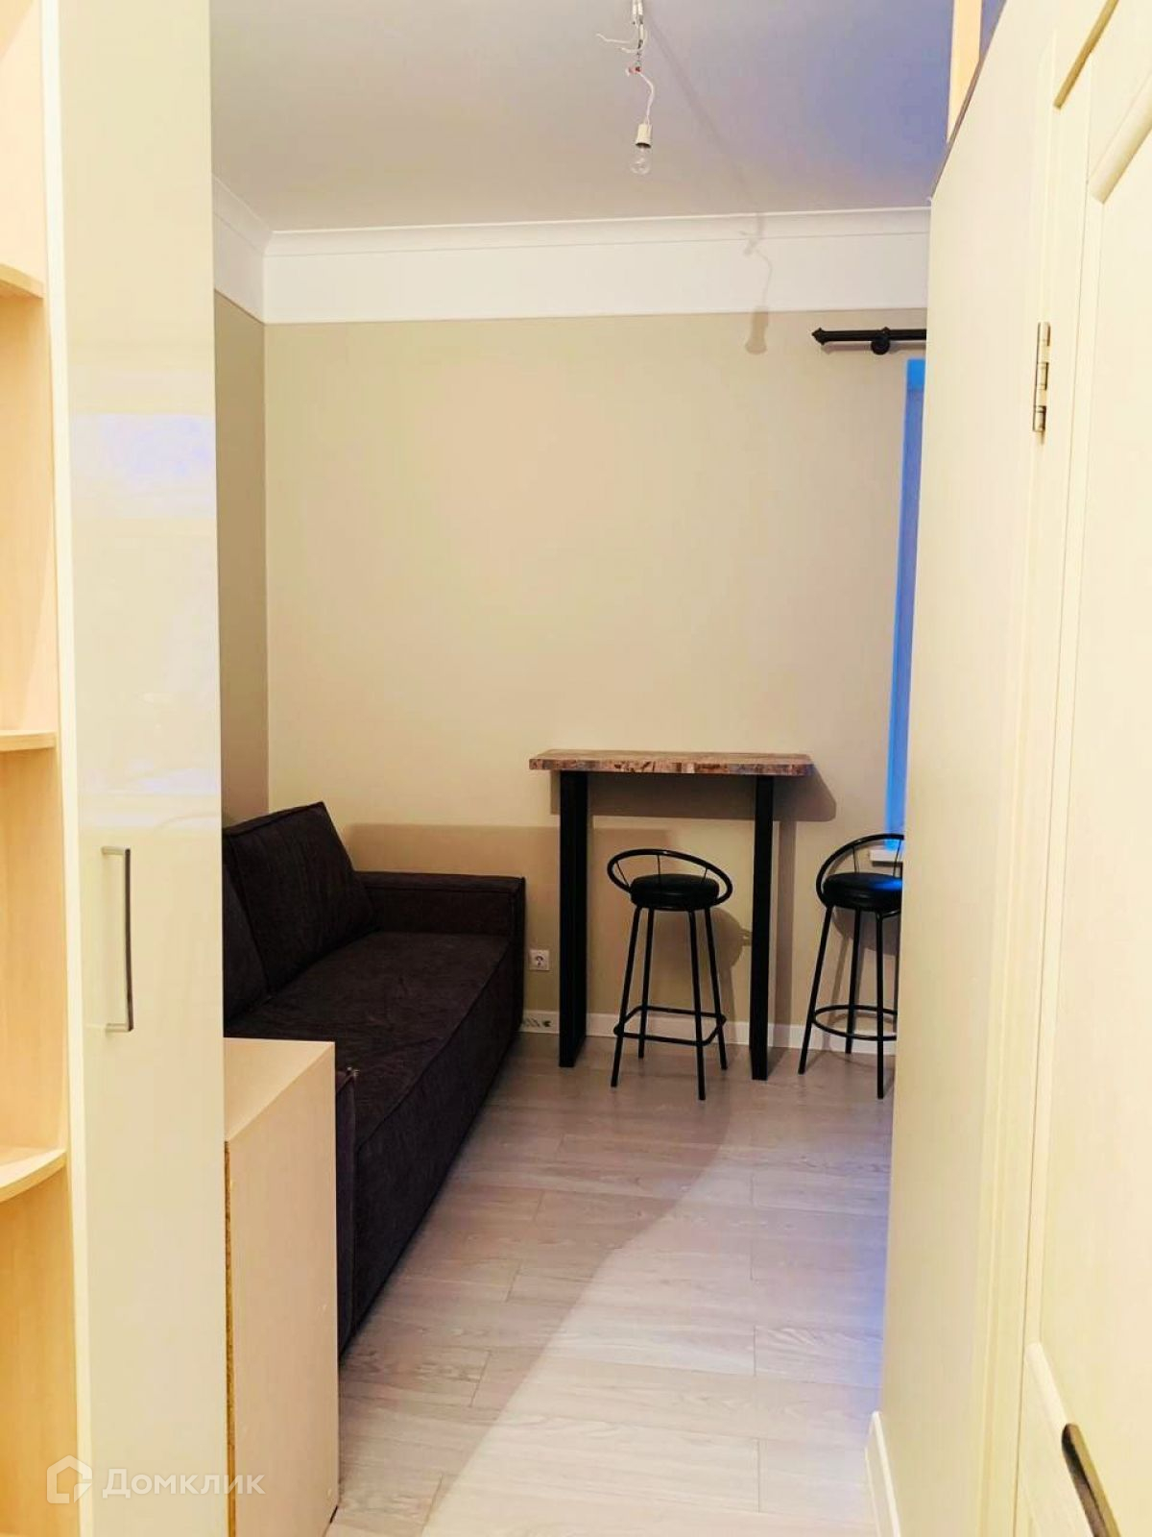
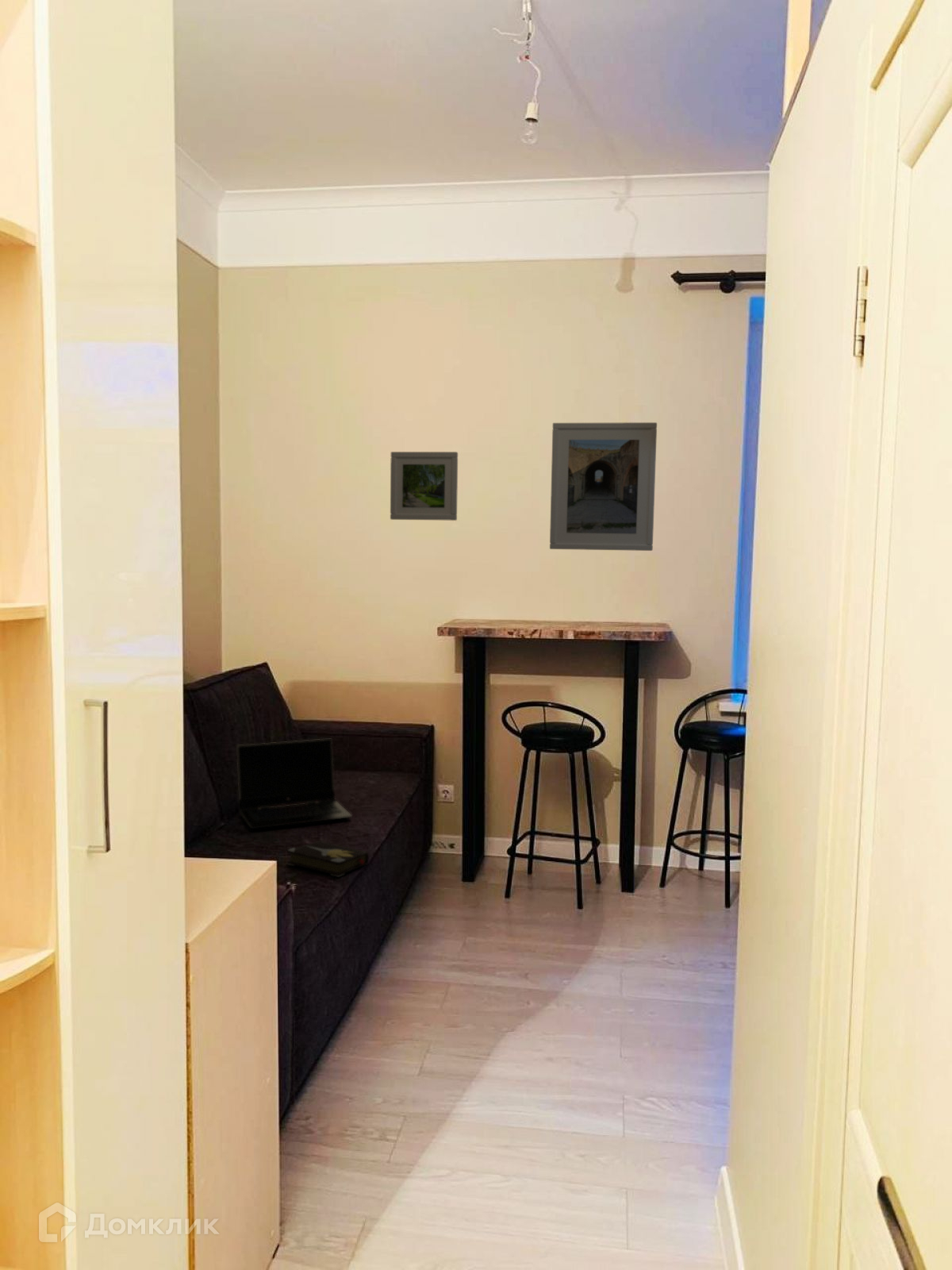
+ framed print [549,421,658,552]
+ hardback book [286,840,370,878]
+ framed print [390,451,459,521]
+ laptop computer [236,738,353,829]
